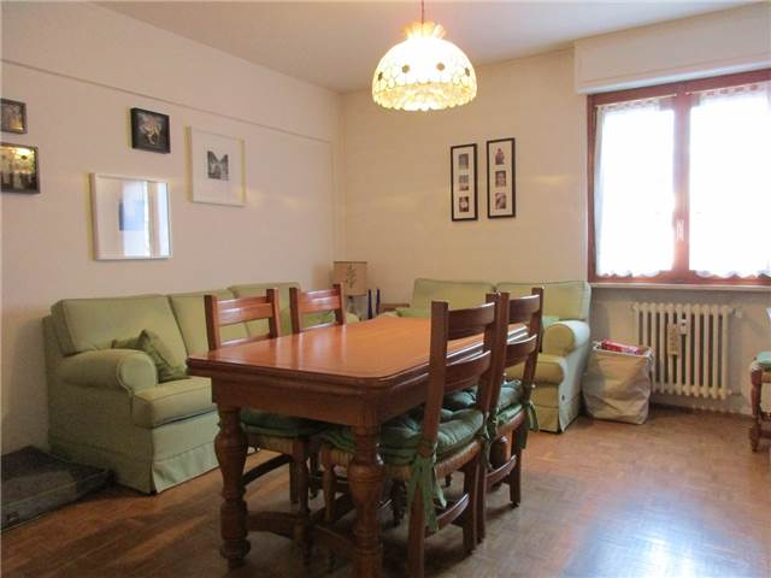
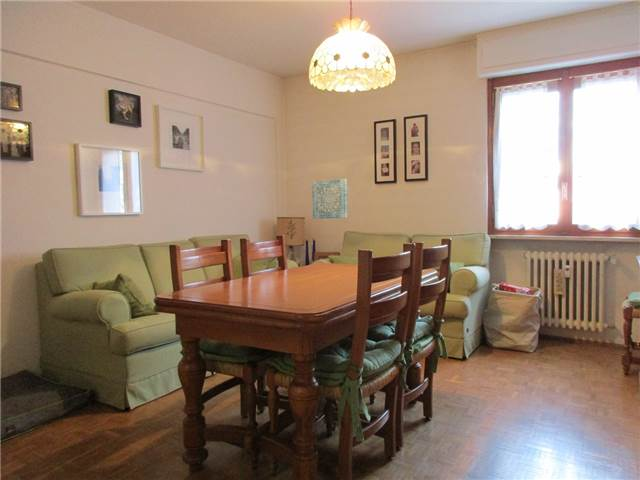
+ wall art [311,178,348,220]
